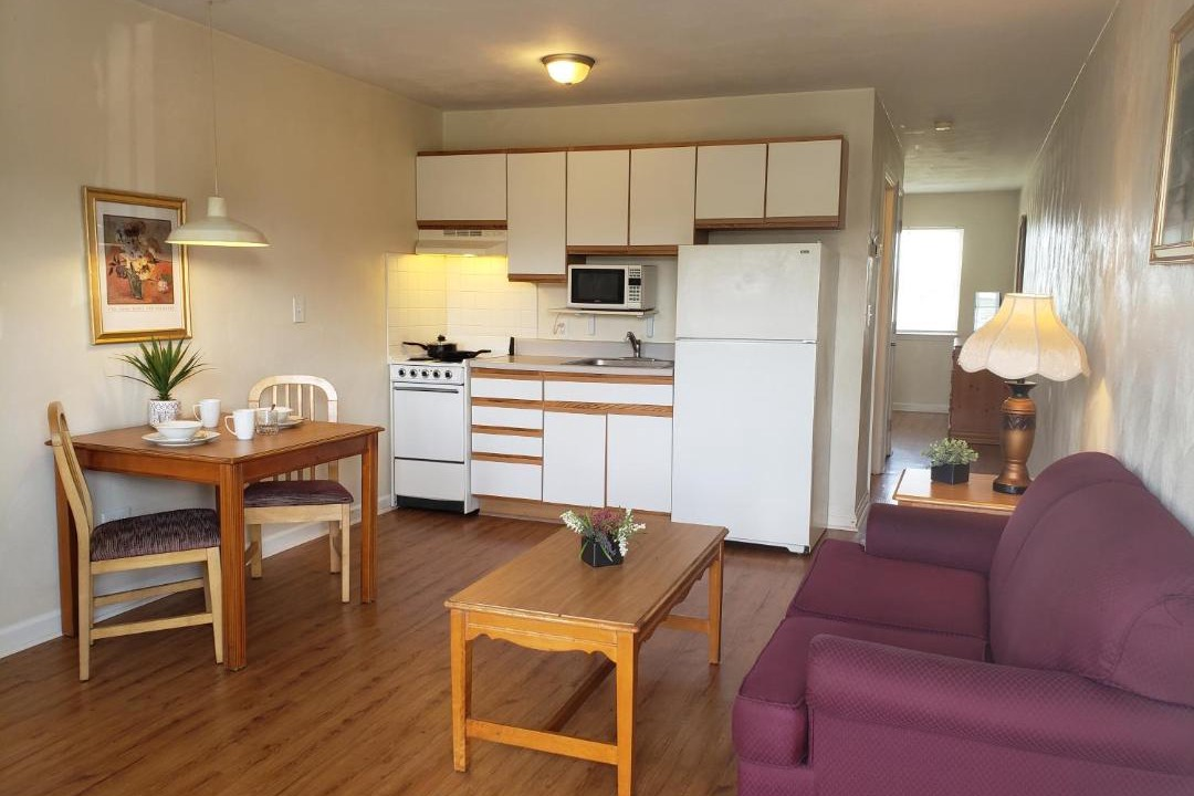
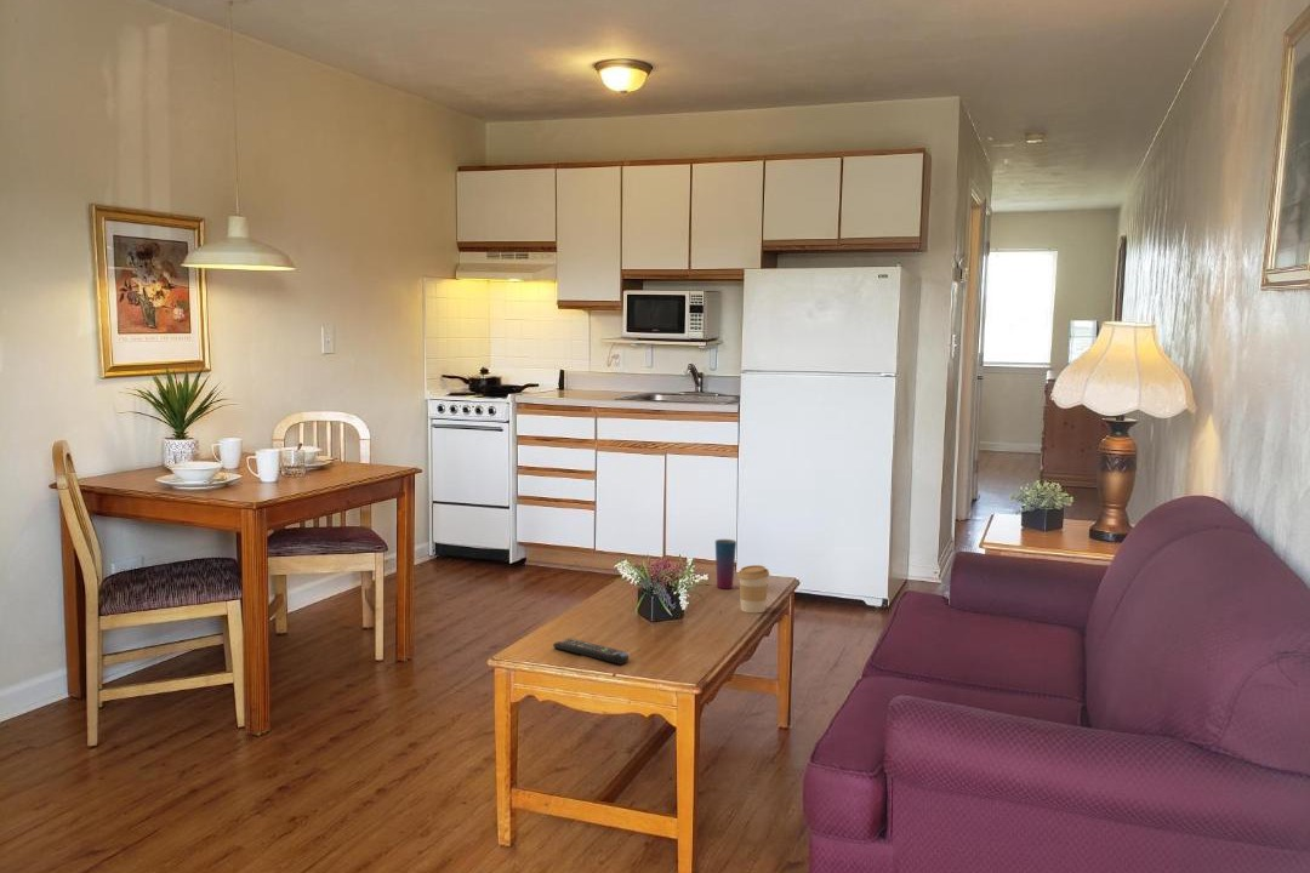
+ remote control [552,637,630,666]
+ cup [714,538,737,589]
+ coffee cup [736,564,770,615]
